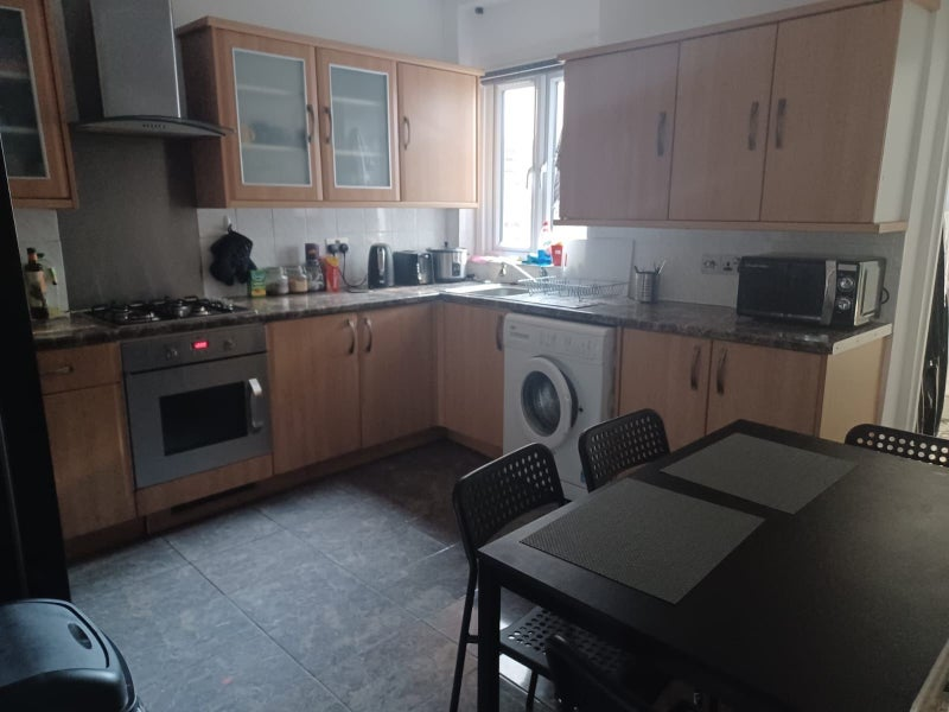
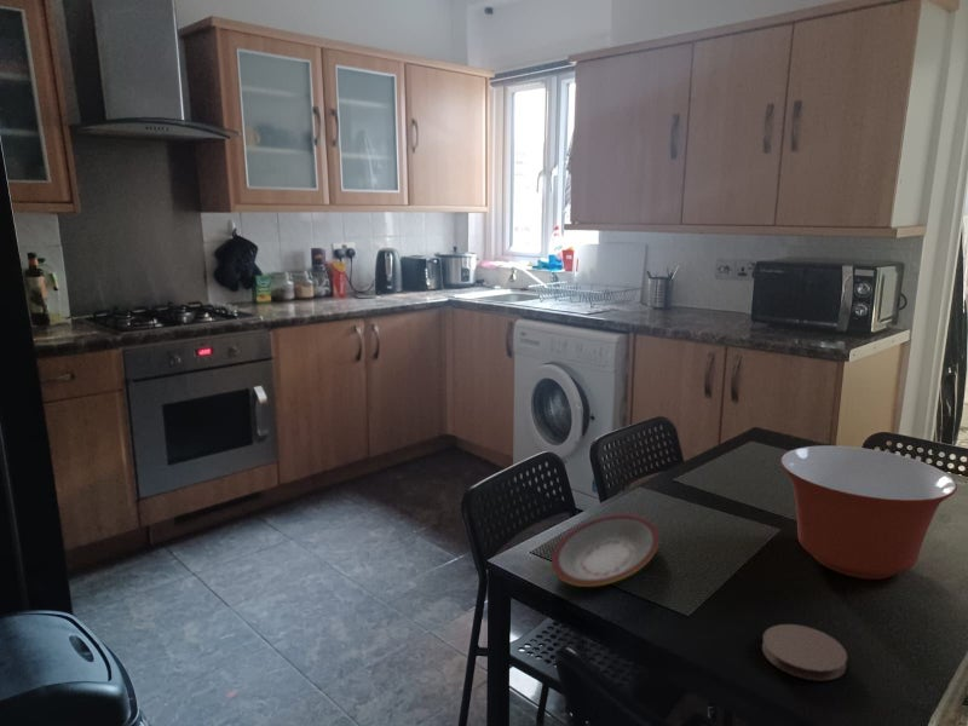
+ mixing bowl [779,444,958,581]
+ coaster [761,623,848,682]
+ plate [551,513,661,588]
